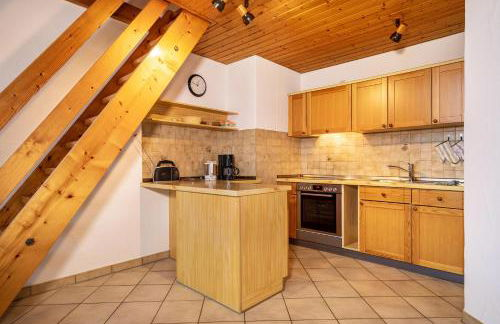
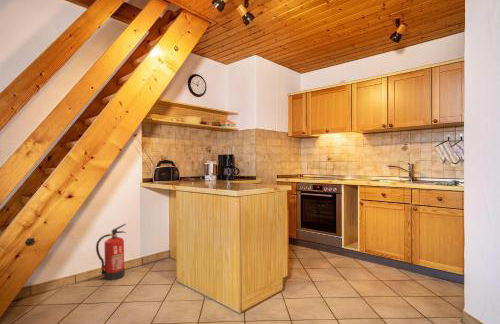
+ fire extinguisher [95,223,127,281]
